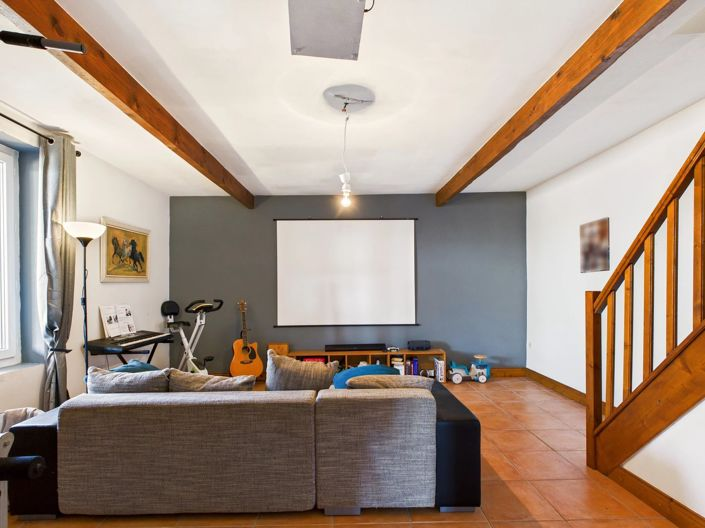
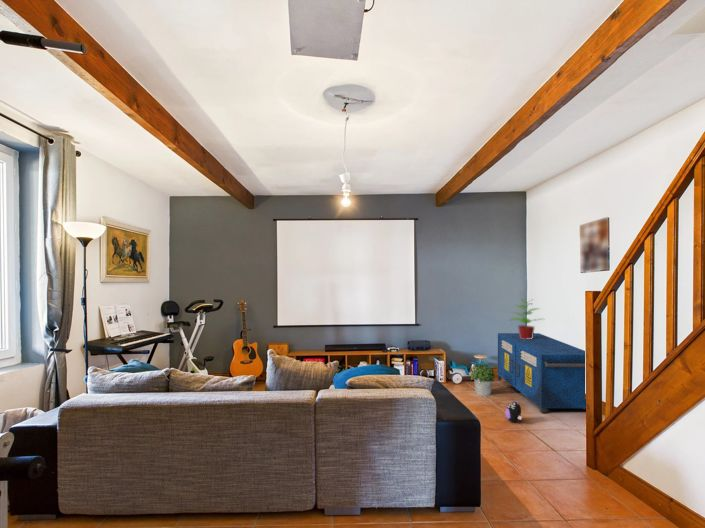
+ potted plant [509,296,545,339]
+ potted plant [470,362,496,397]
+ storage cabinet [496,332,587,415]
+ plush toy [504,400,523,423]
